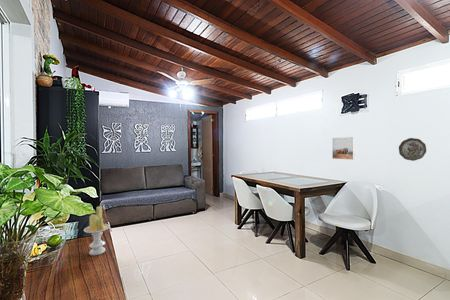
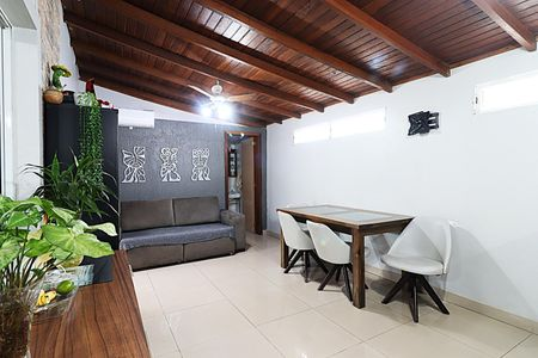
- candle [83,205,111,256]
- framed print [331,136,356,161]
- decorative plate [398,137,427,162]
